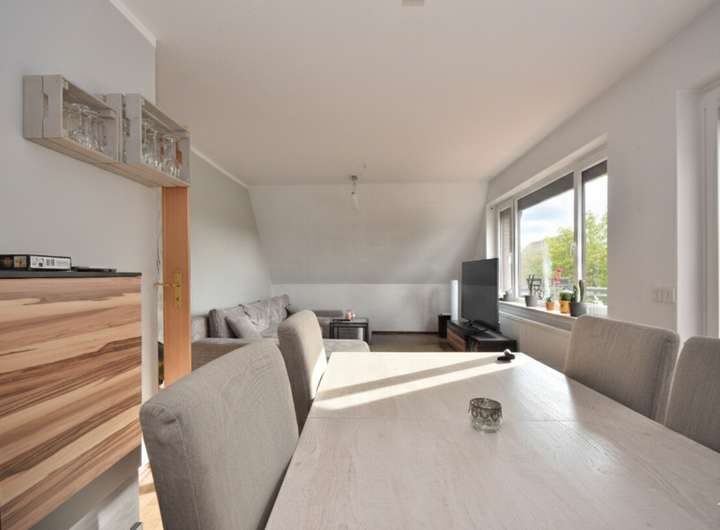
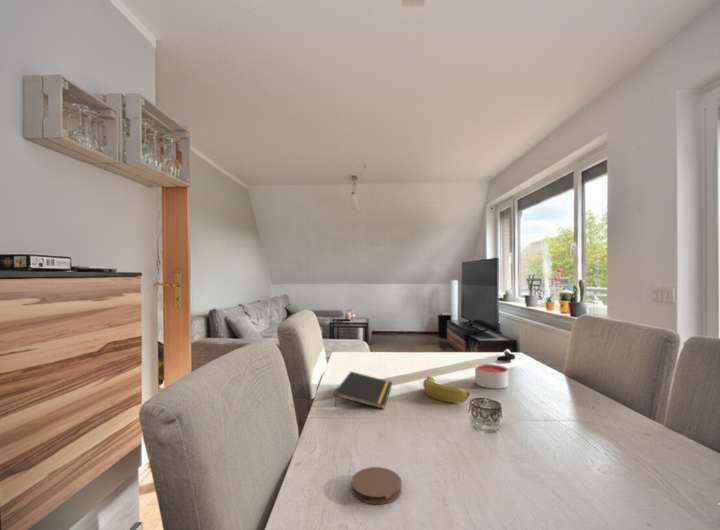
+ notepad [333,371,393,410]
+ banana [422,376,471,404]
+ coaster [351,466,403,505]
+ candle [474,363,509,390]
